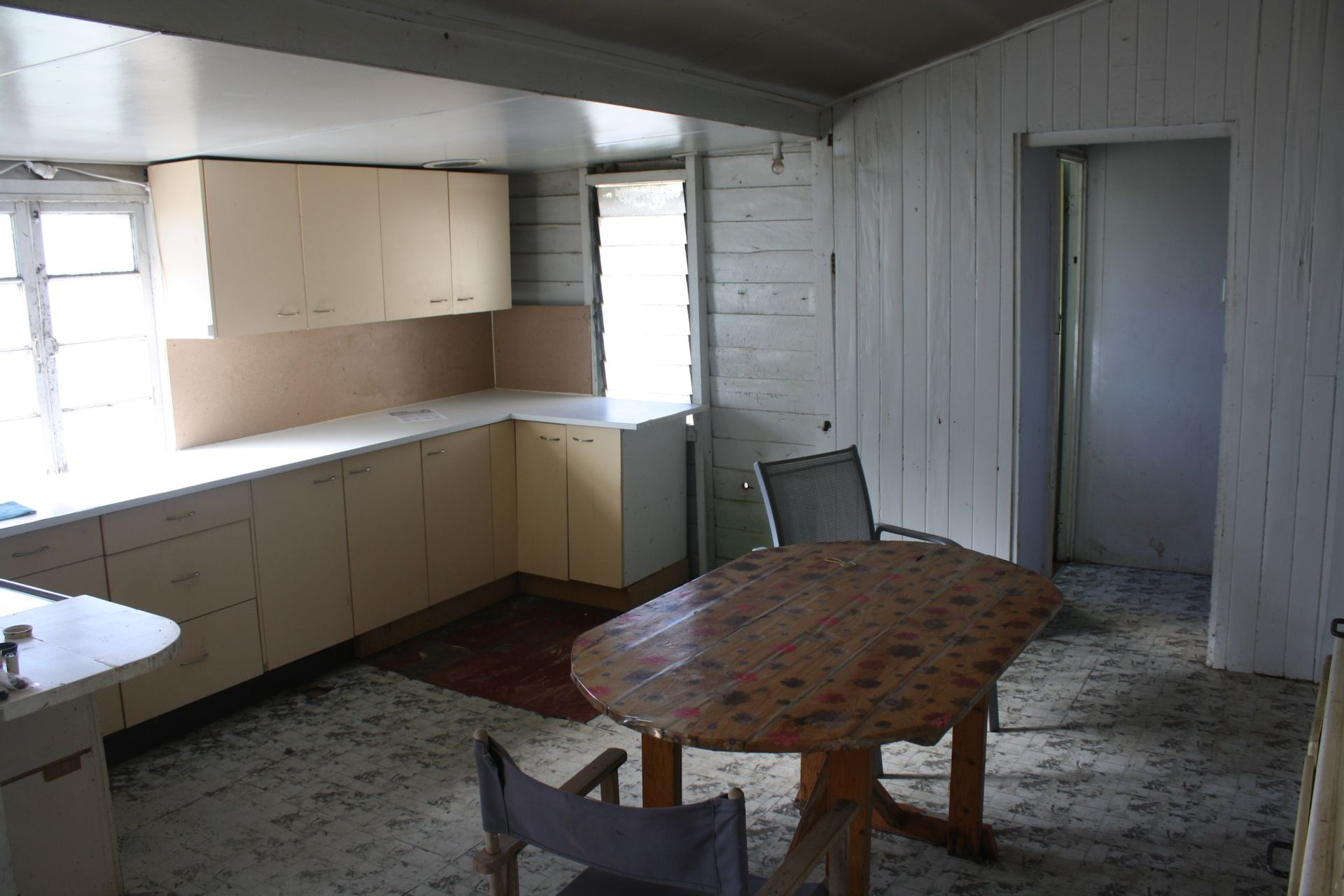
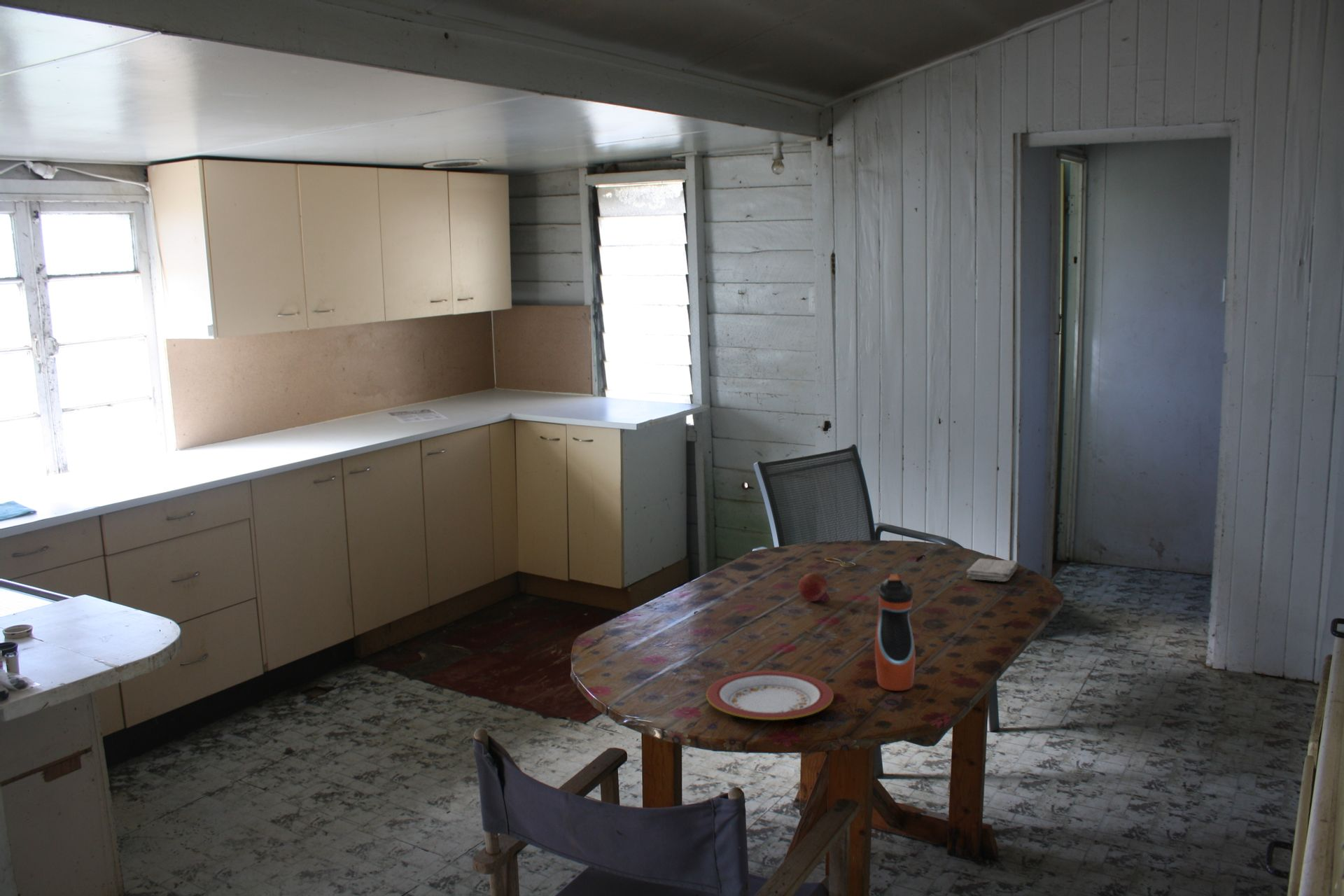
+ water bottle [874,573,916,692]
+ washcloth [966,558,1019,582]
+ fruit [798,572,831,603]
+ plate [706,670,834,721]
